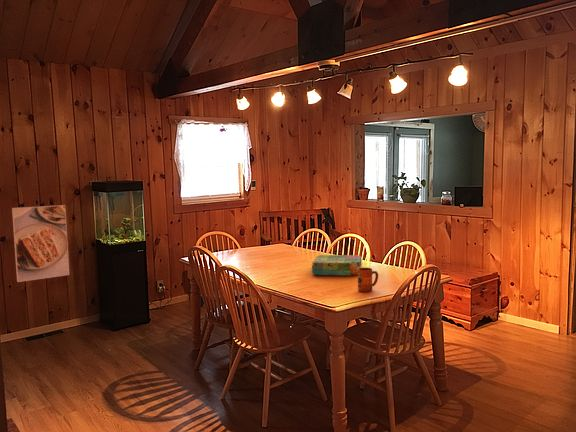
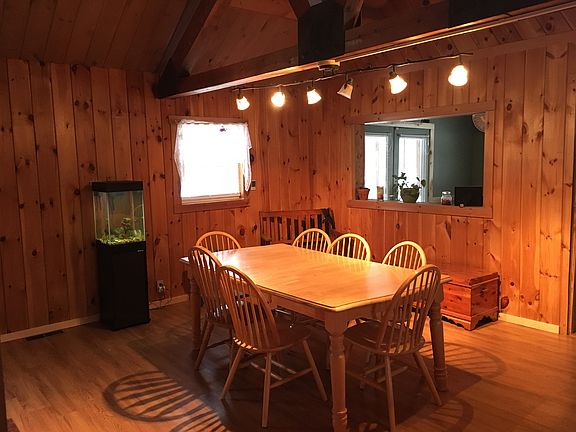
- mug [357,267,379,293]
- board game [311,254,362,277]
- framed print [11,204,70,283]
